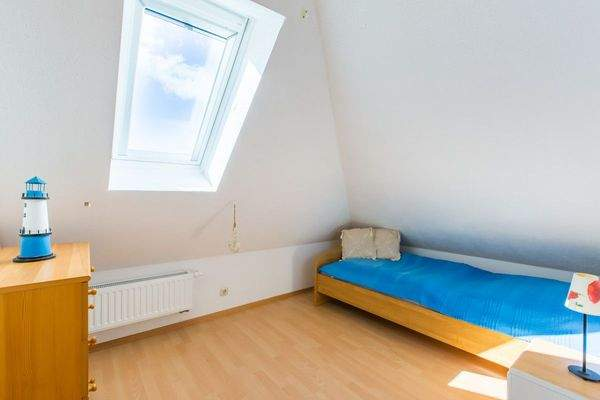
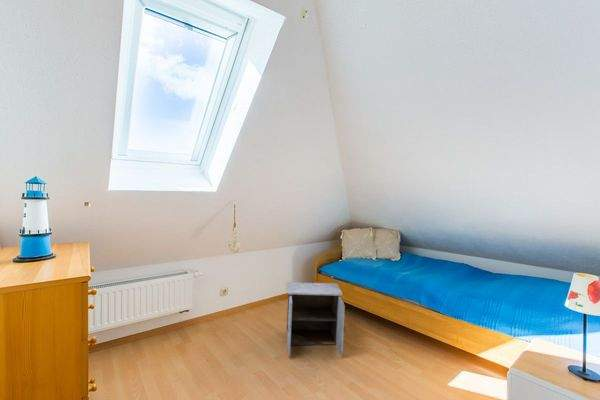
+ nightstand [286,281,346,357]
